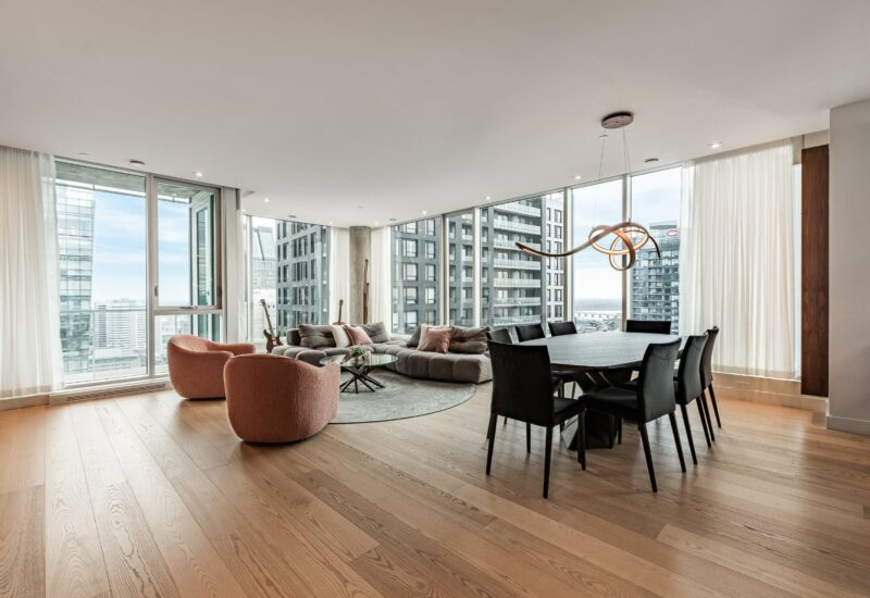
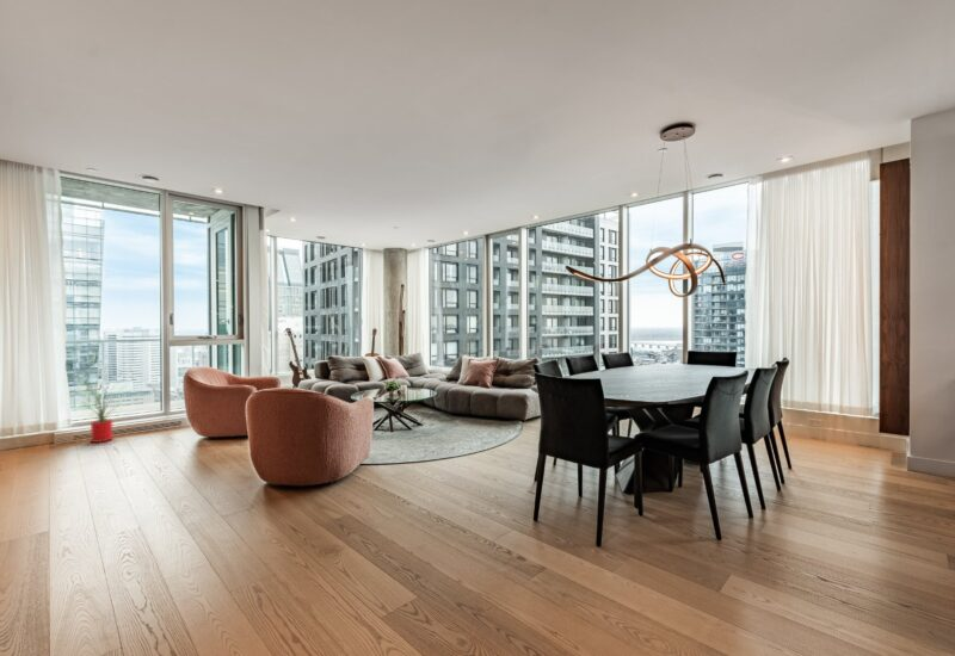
+ house plant [72,376,131,444]
